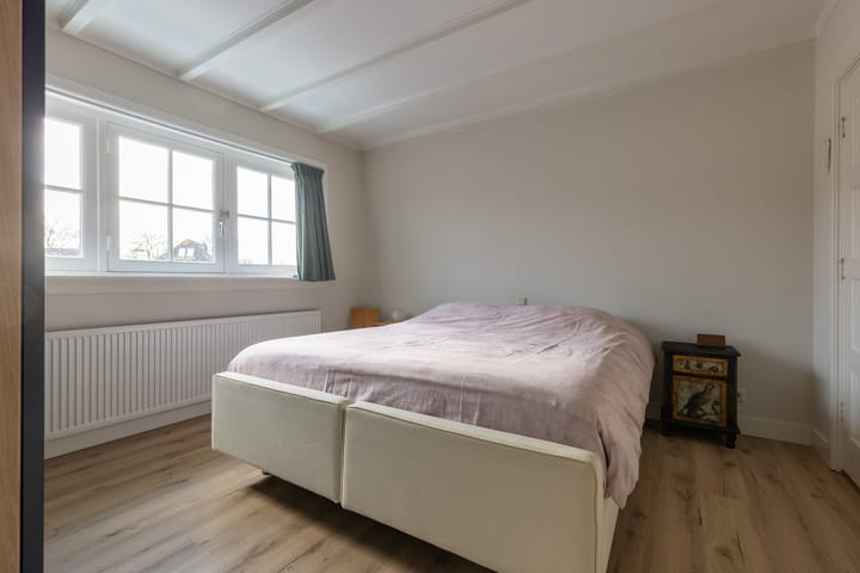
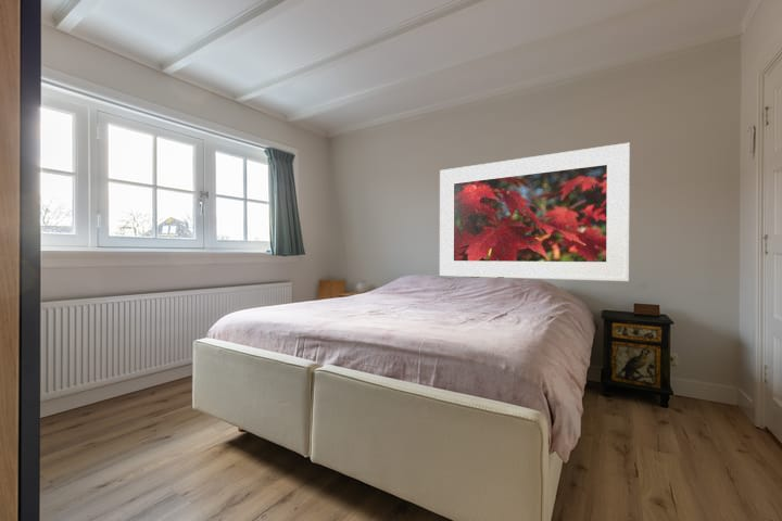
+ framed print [439,142,631,282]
